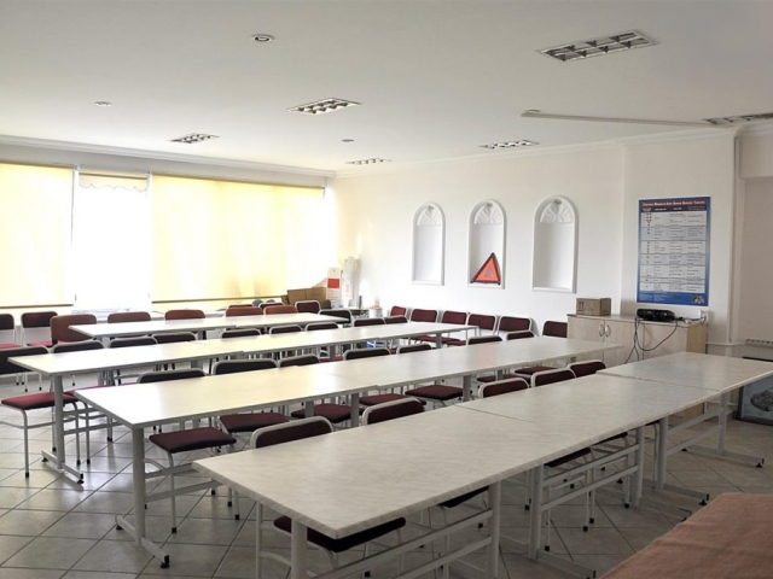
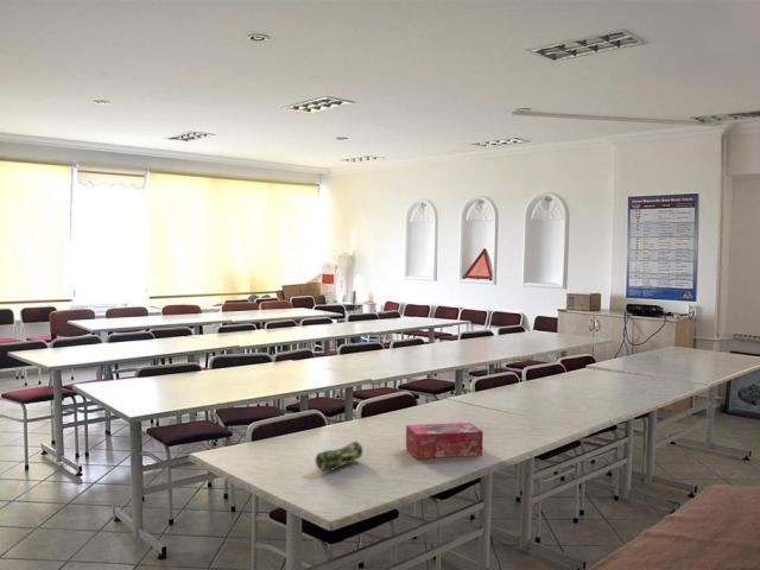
+ tissue box [405,422,484,460]
+ pencil case [315,439,363,471]
